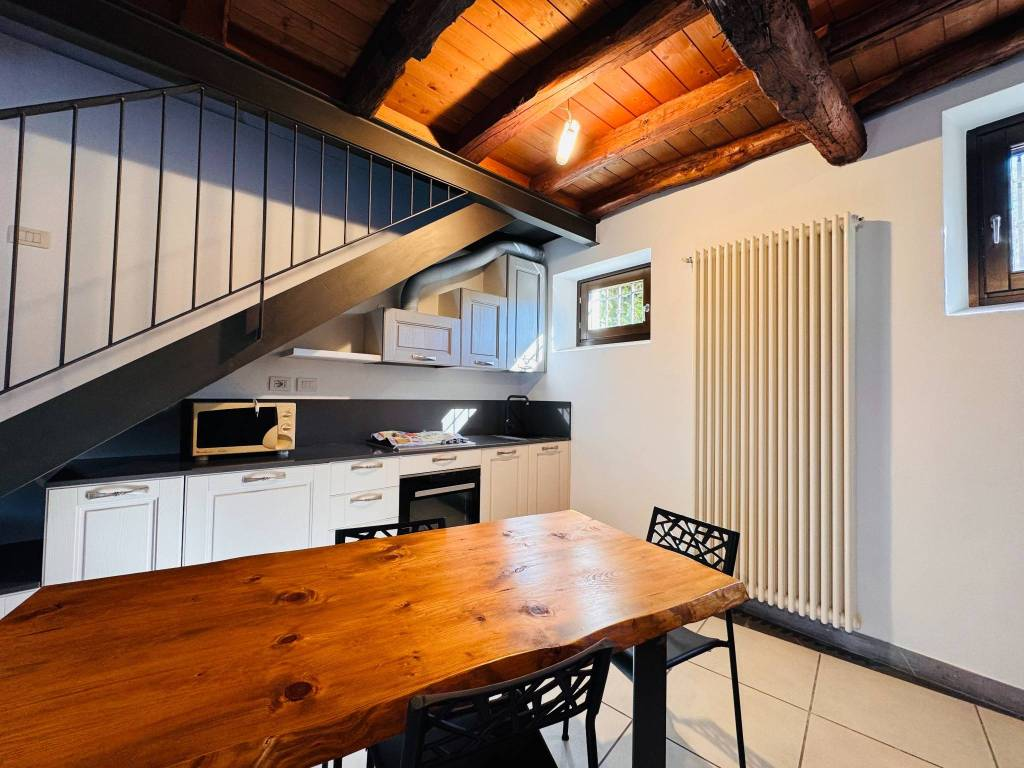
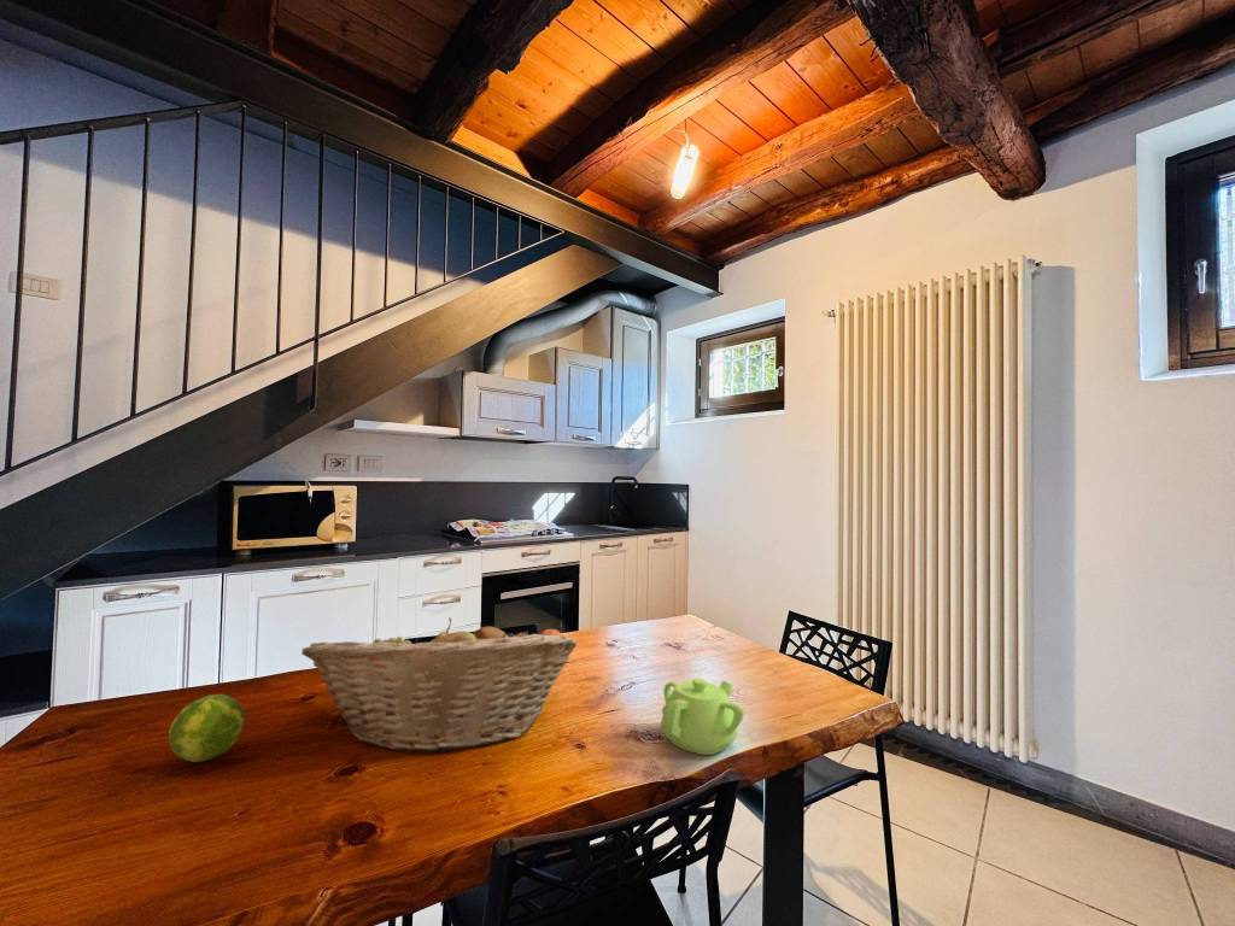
+ fruit [168,693,246,763]
+ teapot [660,678,745,756]
+ fruit basket [300,616,579,754]
